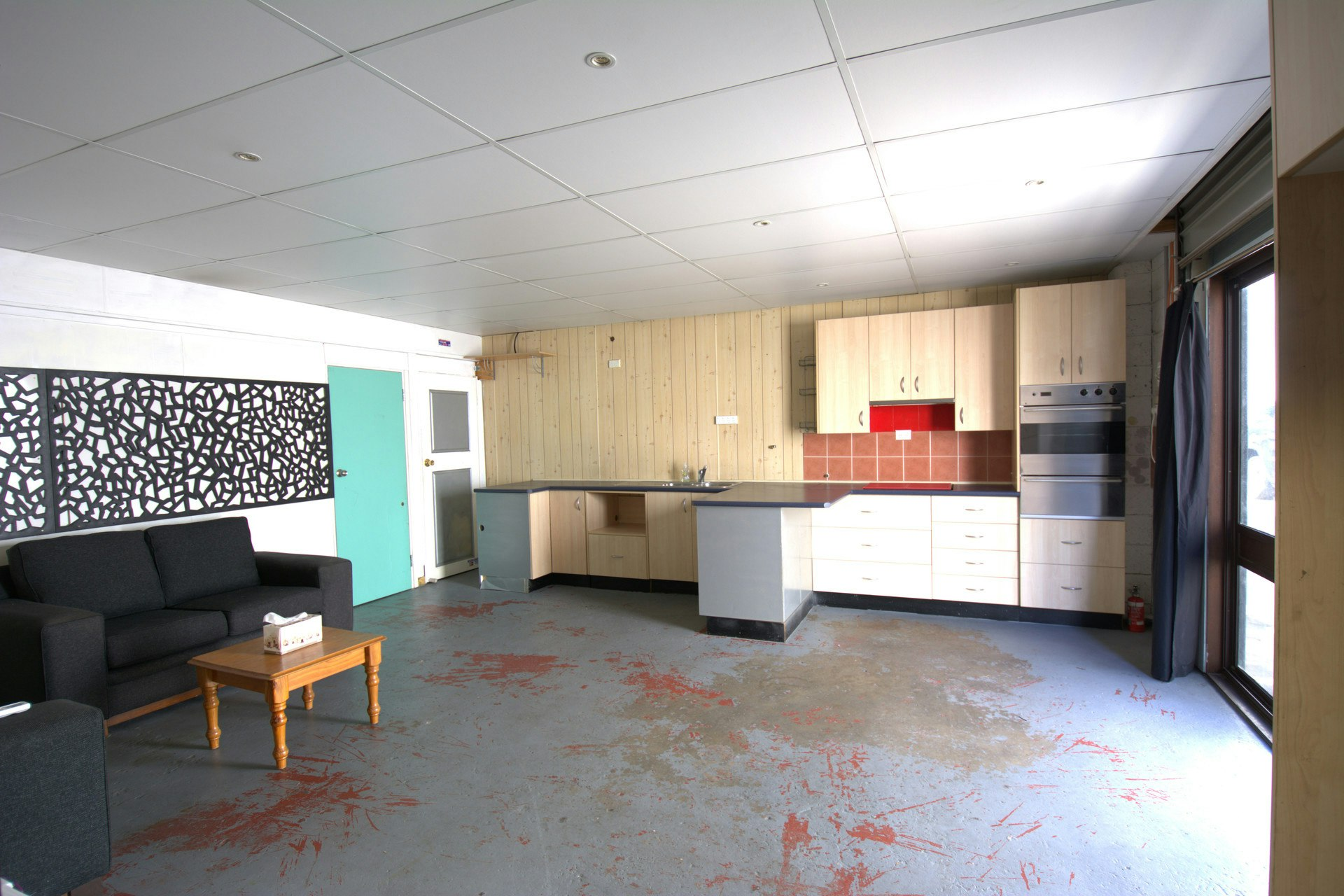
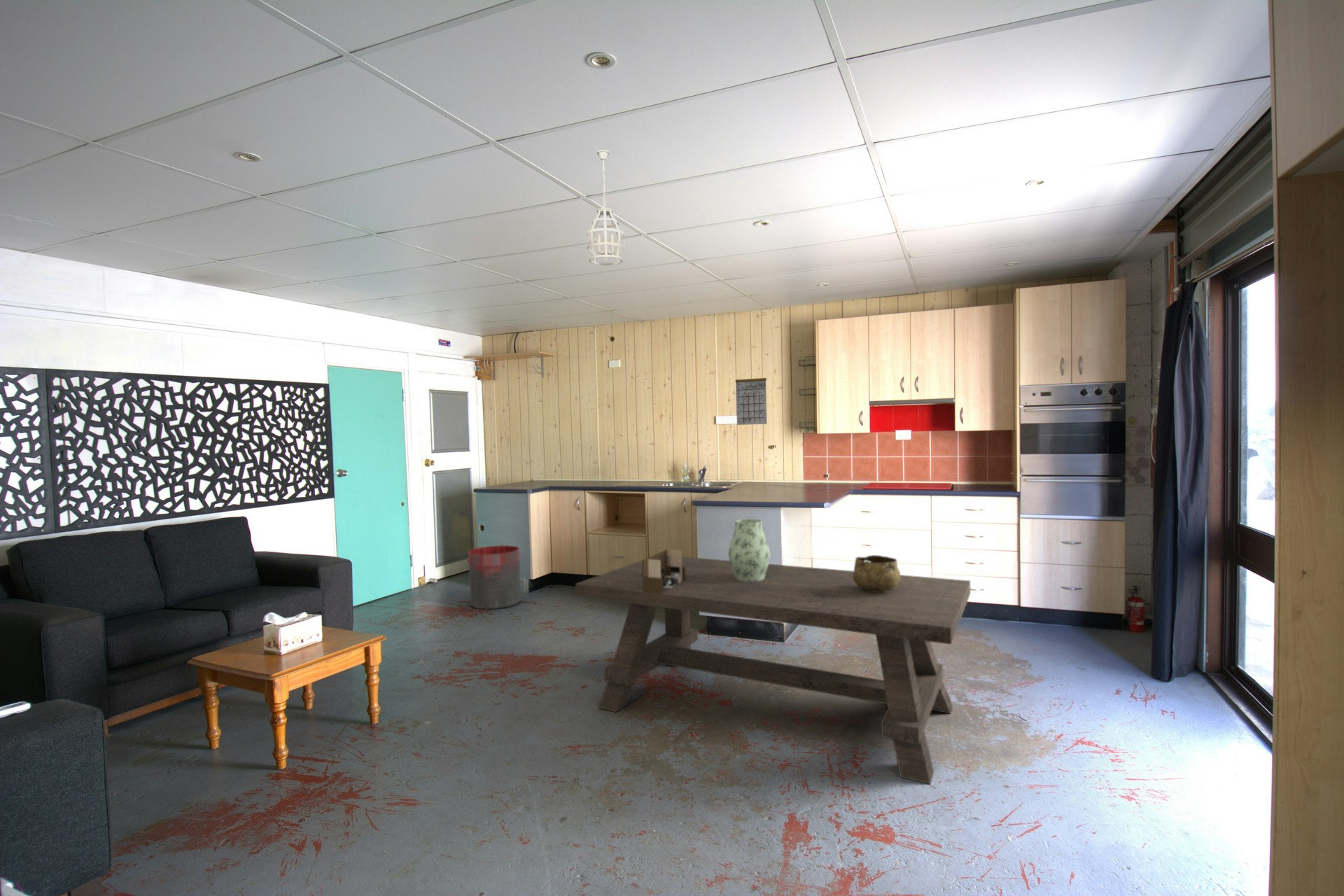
+ vase [727,519,771,582]
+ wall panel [641,549,685,594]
+ pendant light [586,149,626,266]
+ dining table [575,555,971,785]
+ trash can [468,545,522,610]
+ decorative bowl [853,554,901,593]
+ calendar [735,367,767,426]
